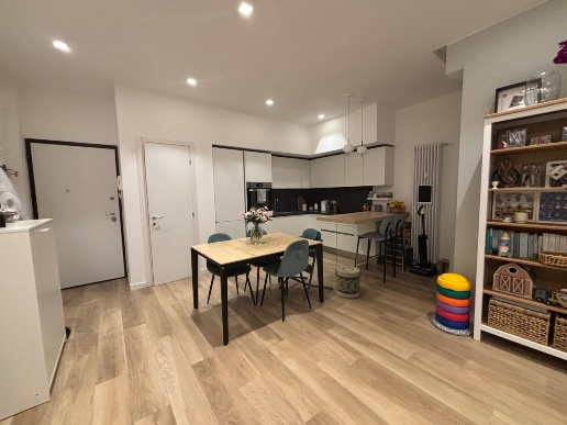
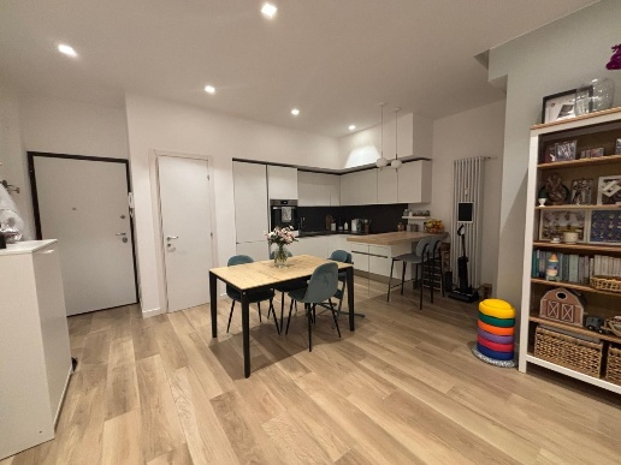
- basket [334,265,363,300]
